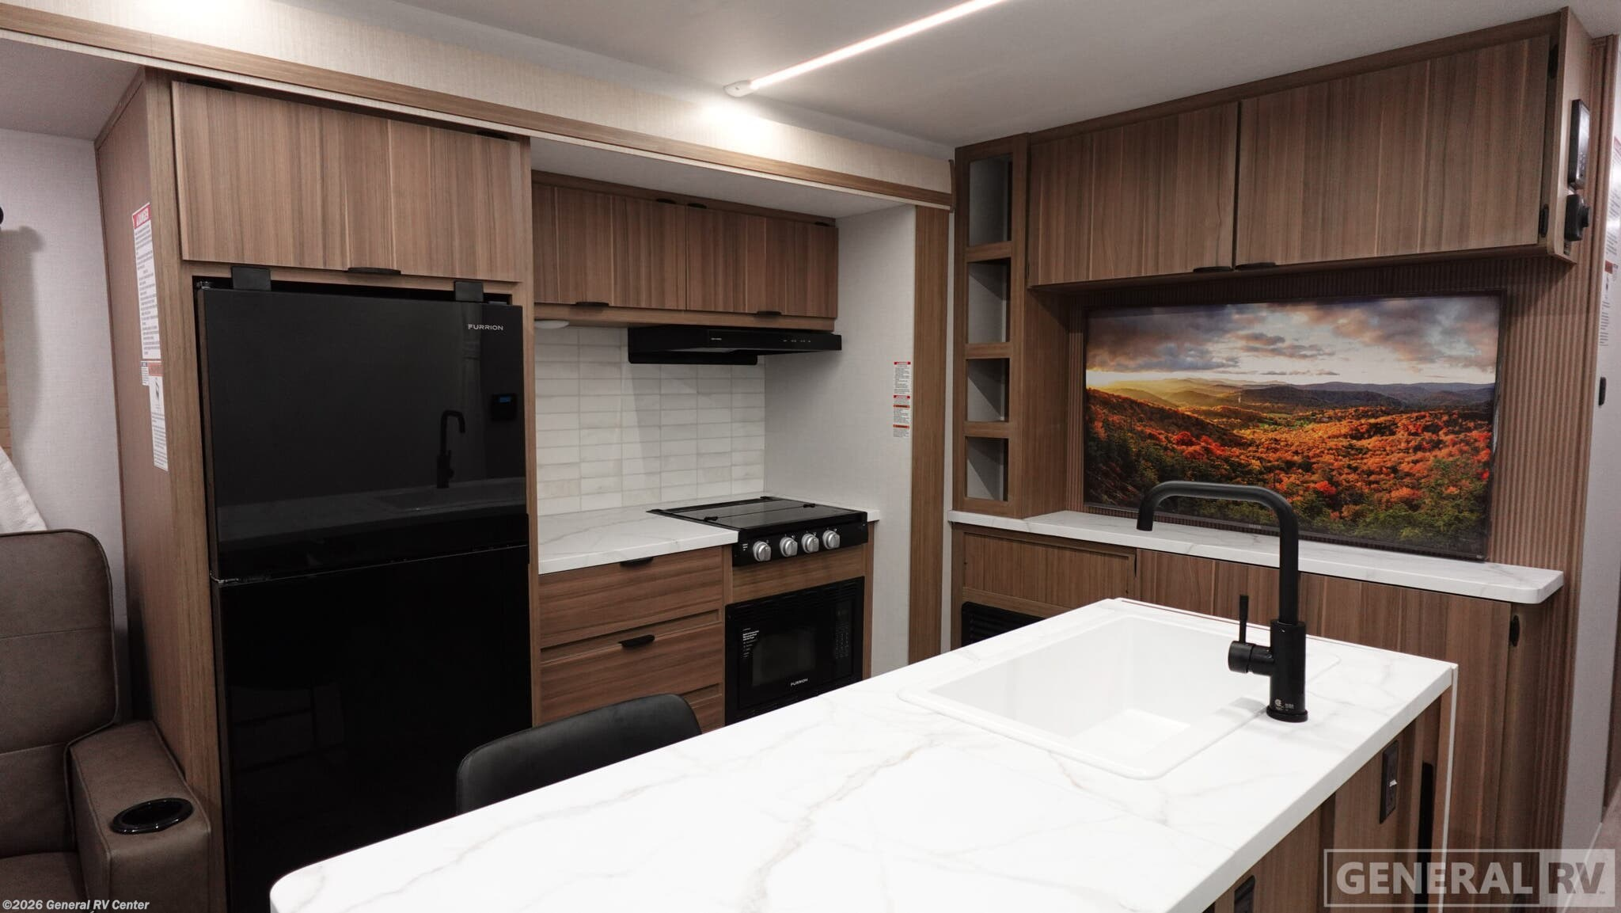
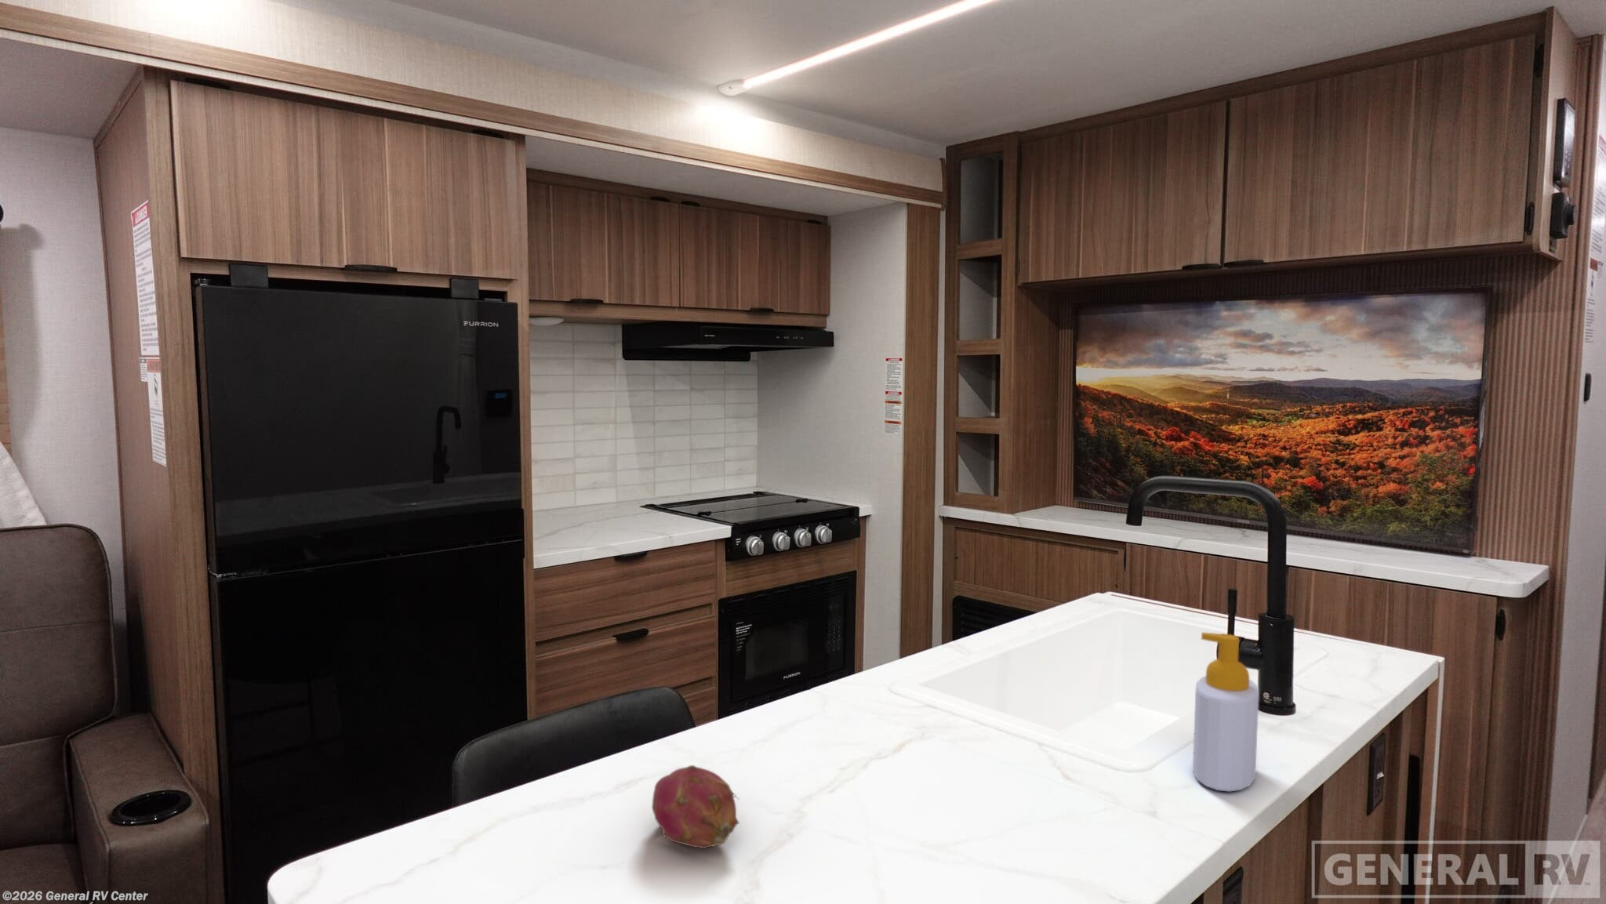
+ soap bottle [1192,632,1260,792]
+ fruit [651,764,741,849]
